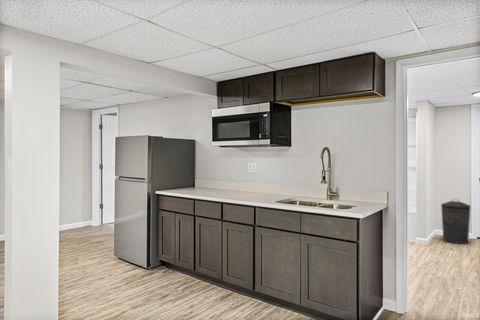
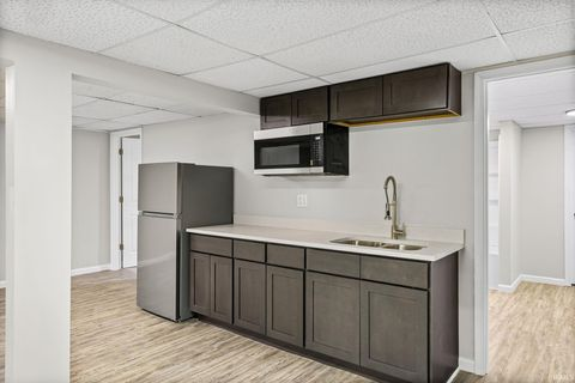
- trash can [440,198,472,245]
